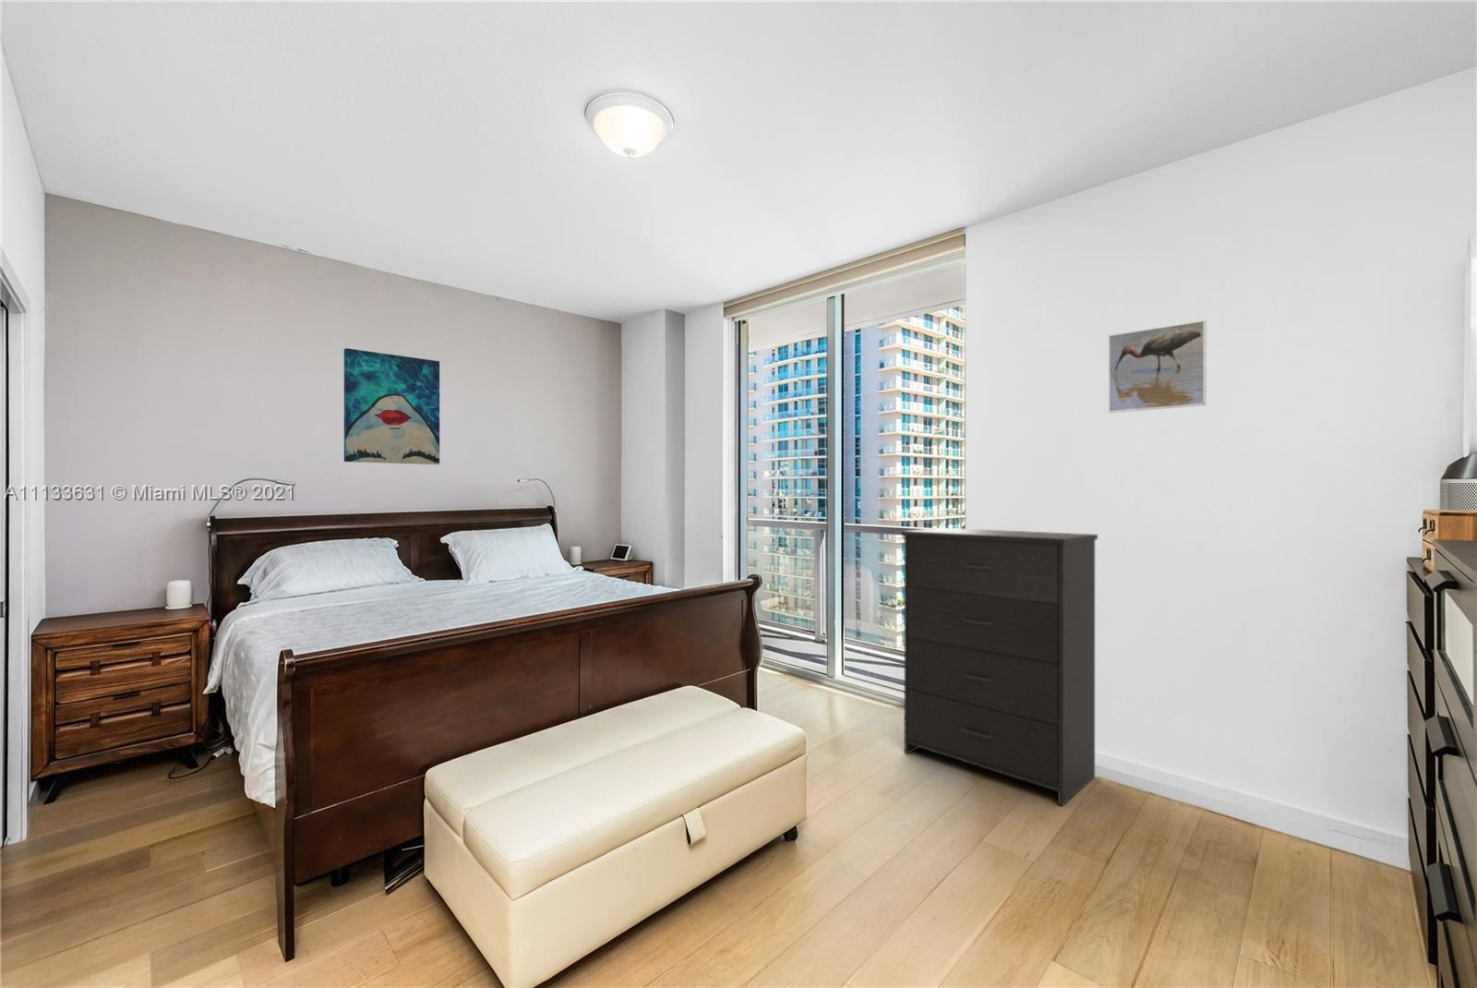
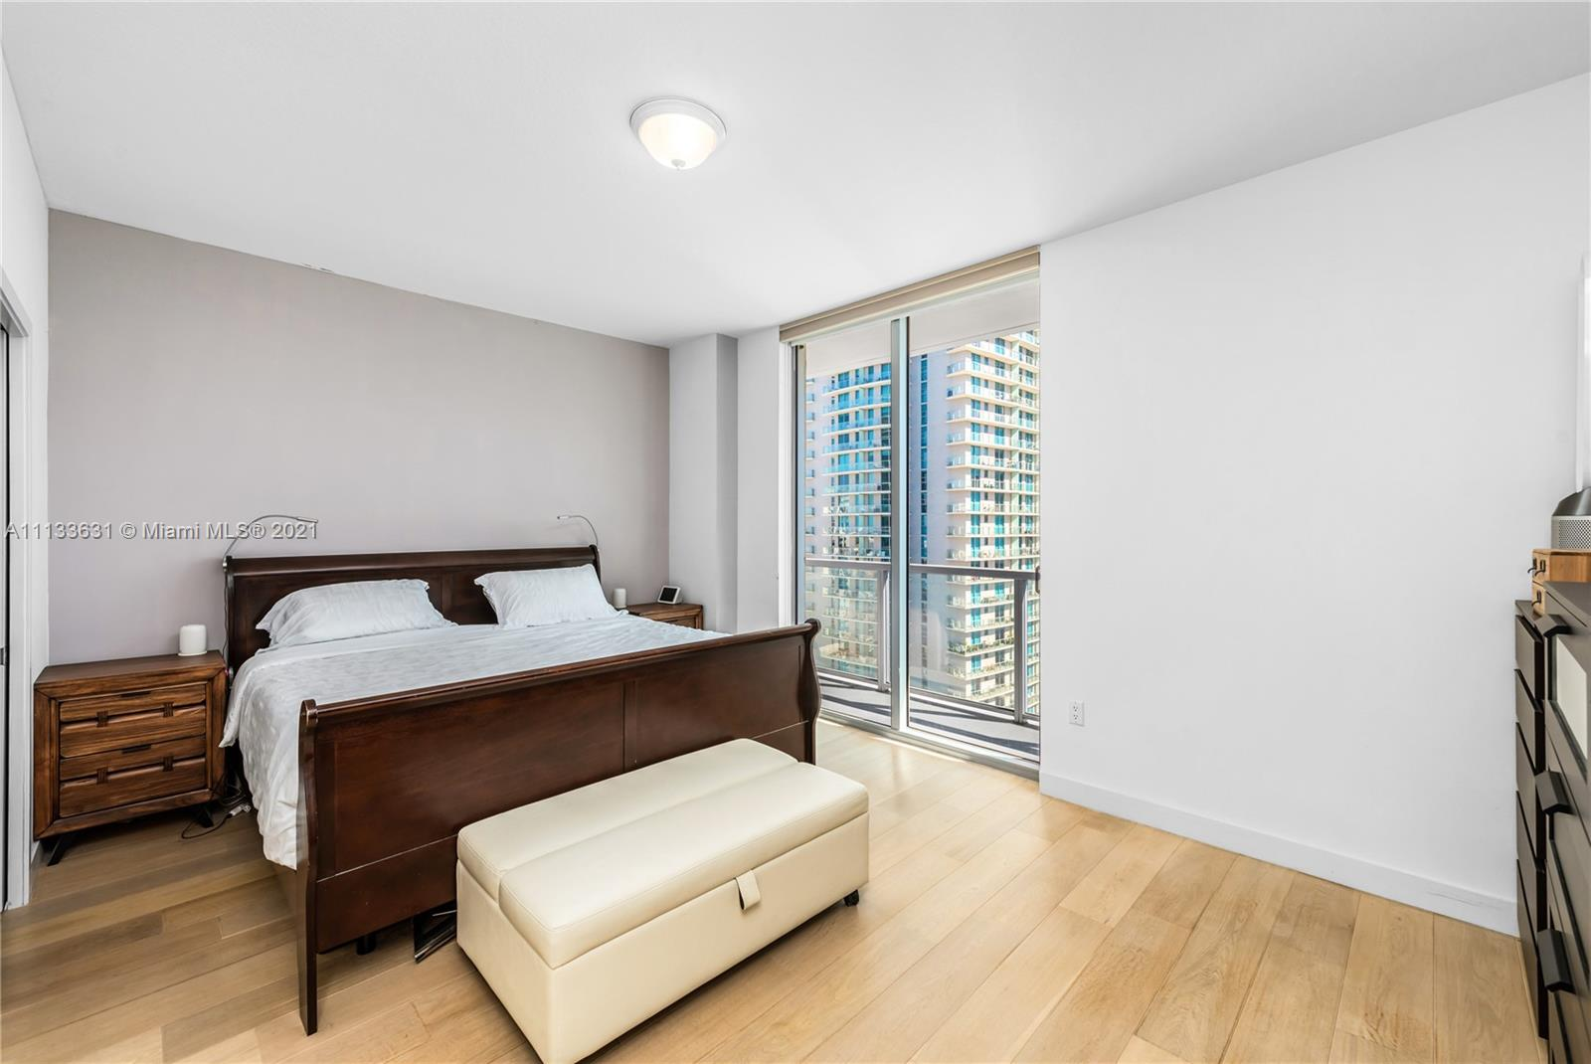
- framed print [1108,320,1207,414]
- wall art [344,347,440,465]
- dresser [901,527,1099,806]
